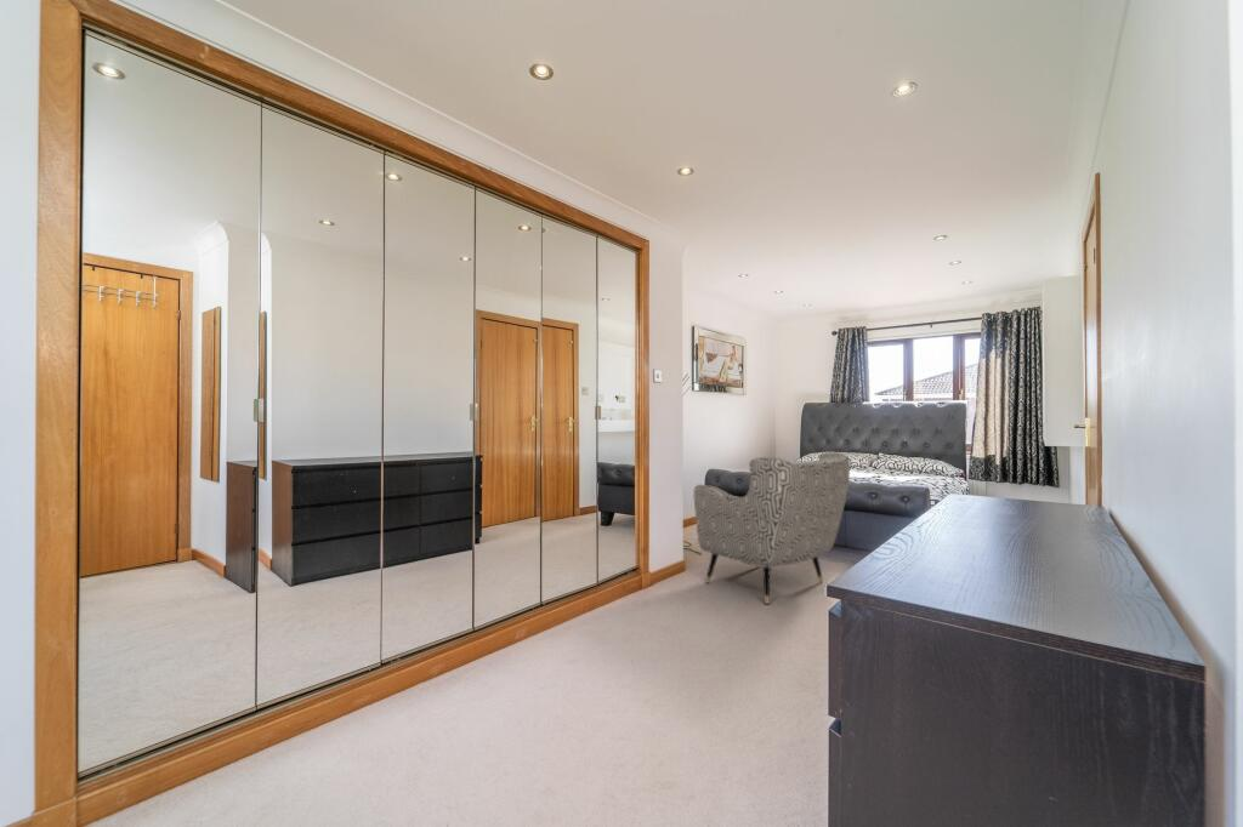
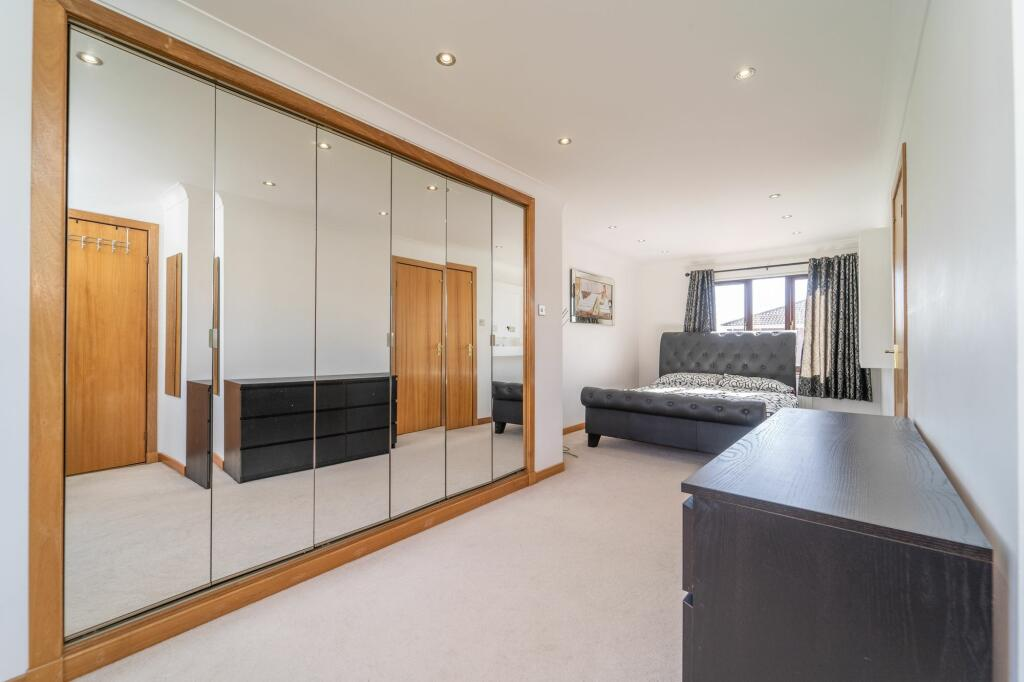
- armchair [693,451,851,605]
